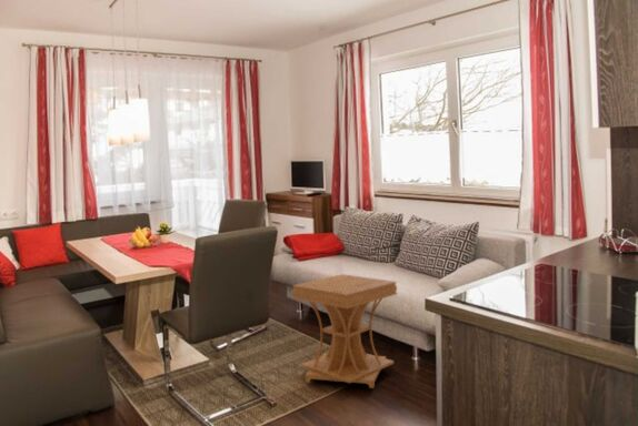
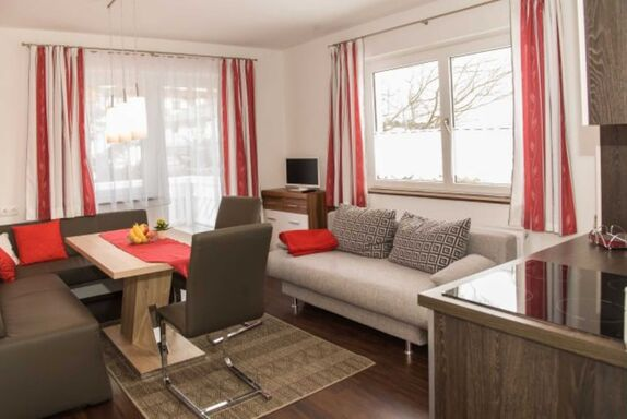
- side table [291,273,398,389]
